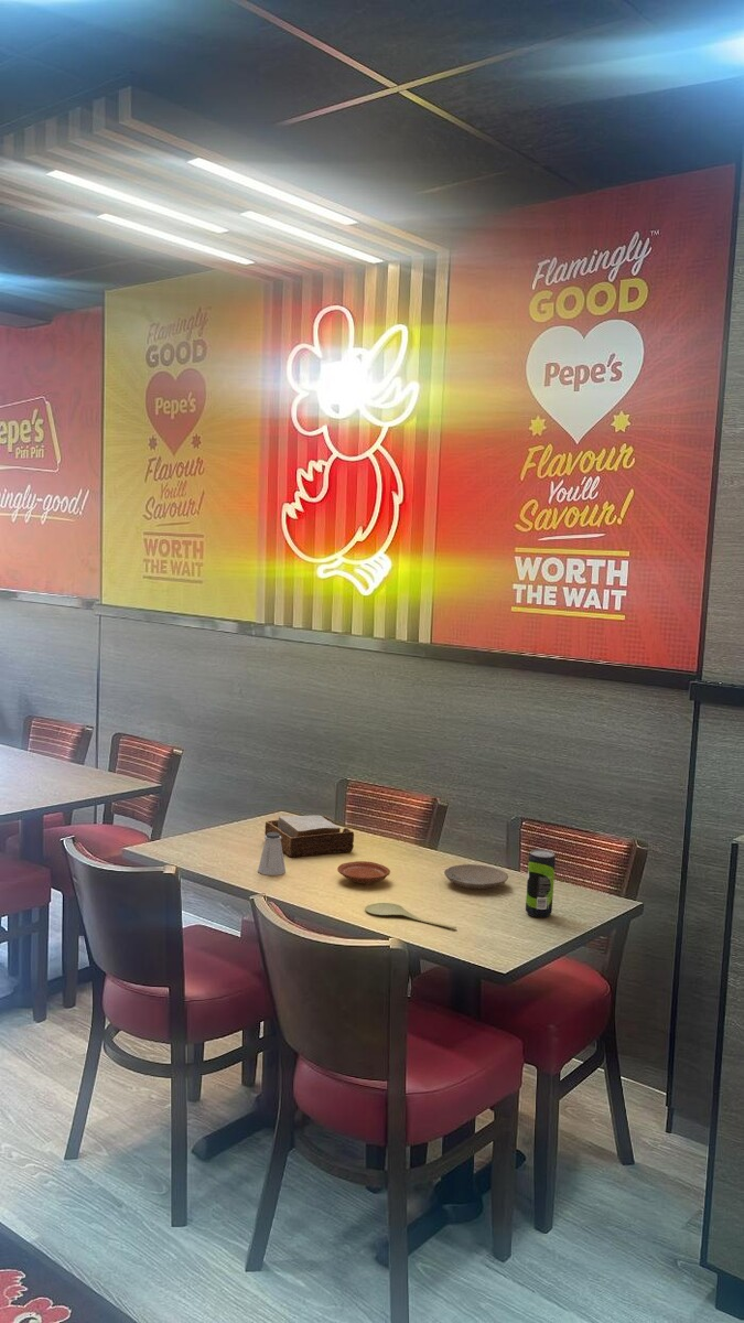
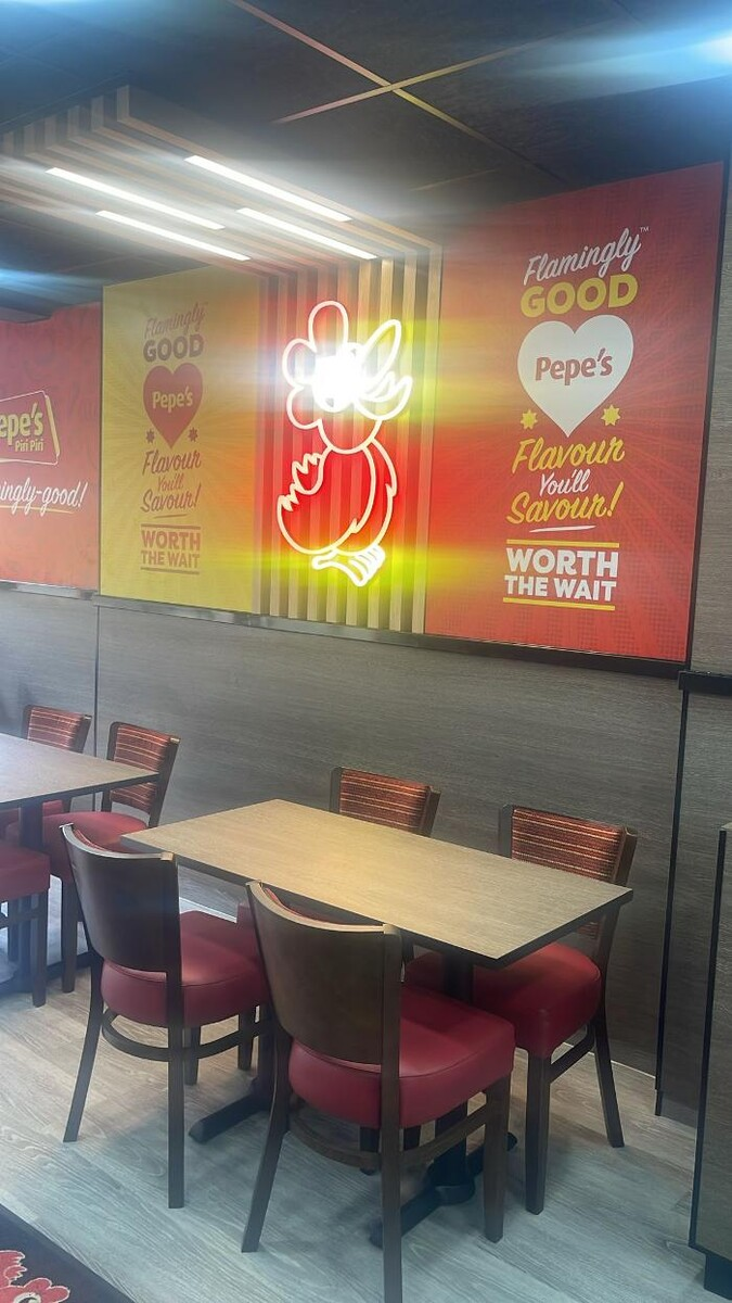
- plate [443,863,509,890]
- saltshaker [257,832,287,876]
- spoon [364,902,457,929]
- napkin holder [263,815,355,859]
- beverage can [525,849,557,918]
- plate [336,860,391,885]
